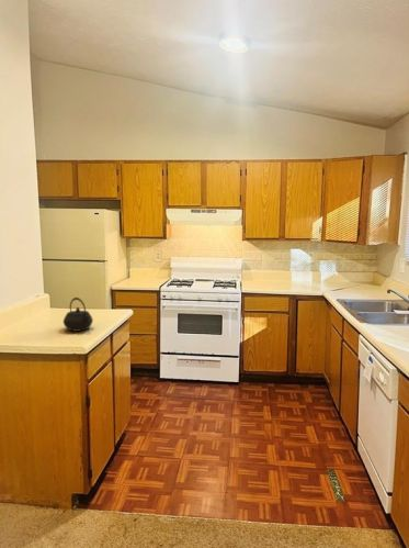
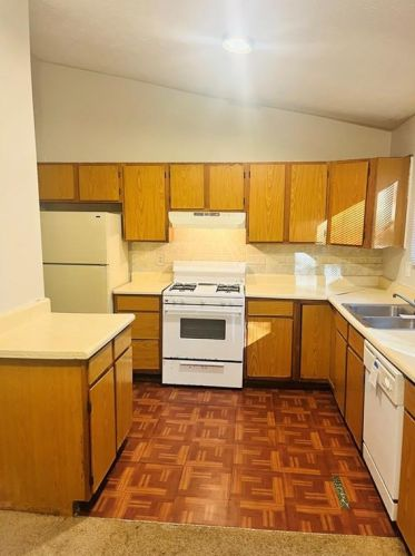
- kettle [63,297,94,333]
